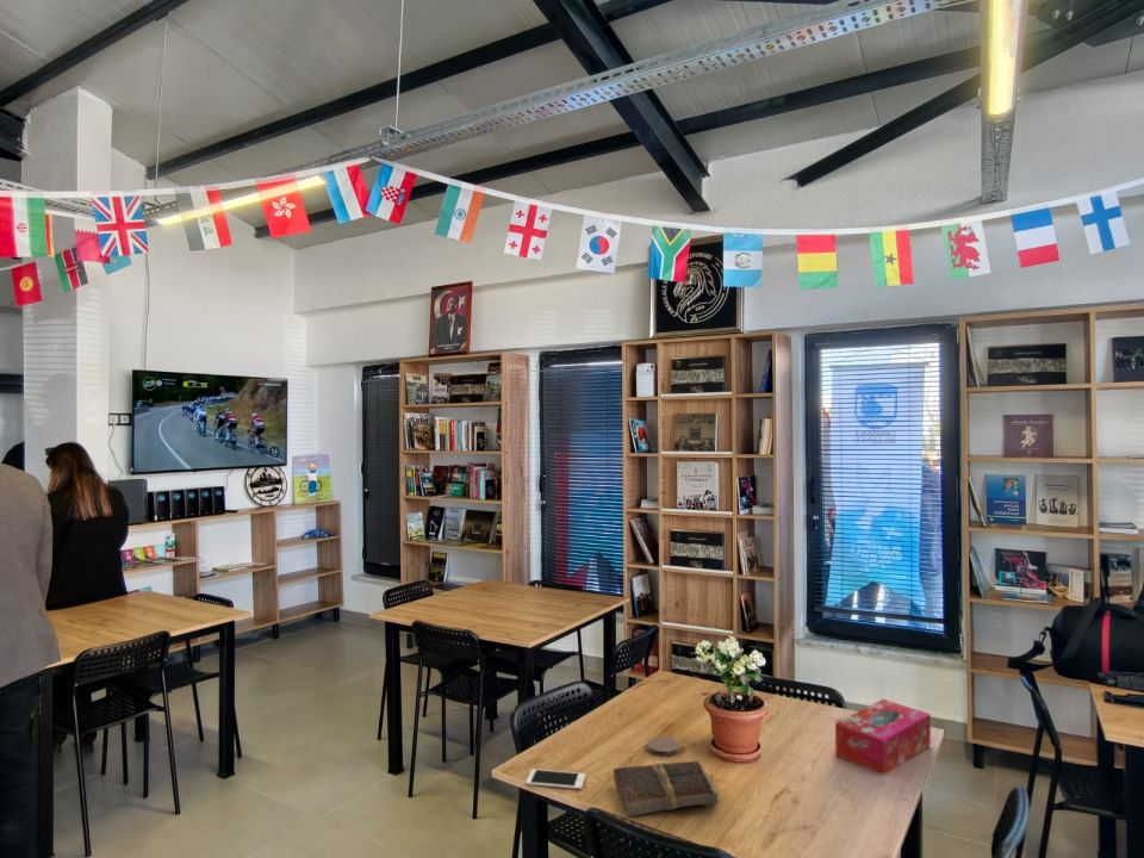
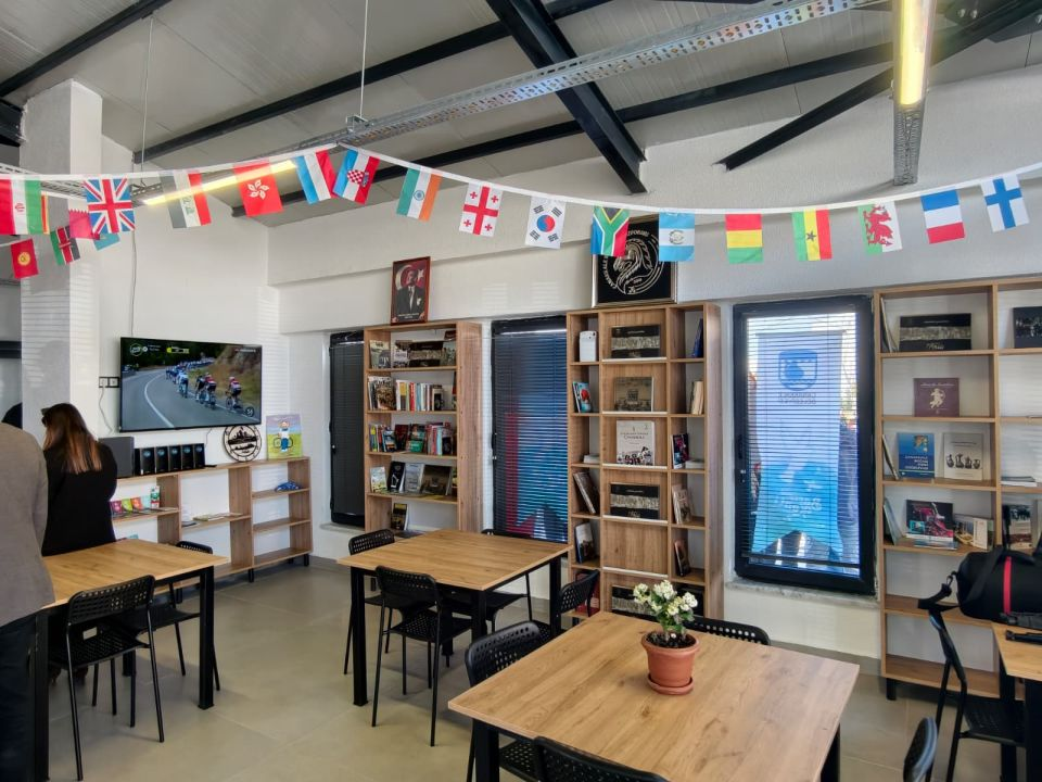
- book [613,760,721,817]
- cell phone [524,769,586,790]
- tissue box [834,698,932,776]
- coaster [646,735,680,757]
